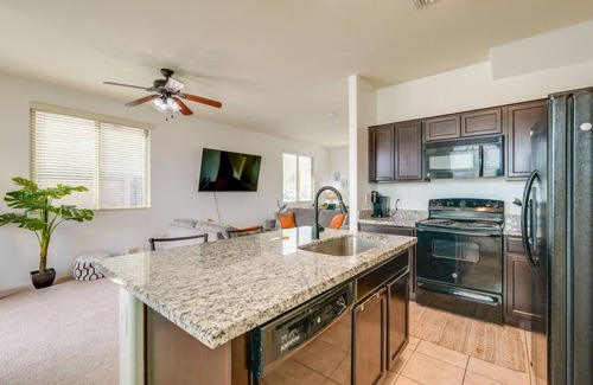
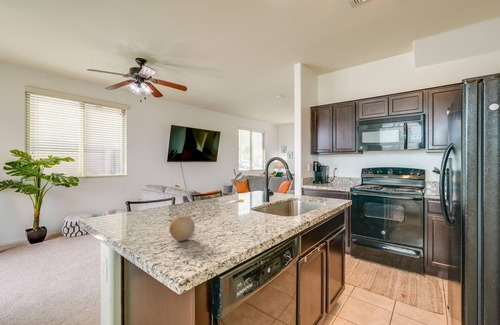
+ fruit [168,215,196,242]
